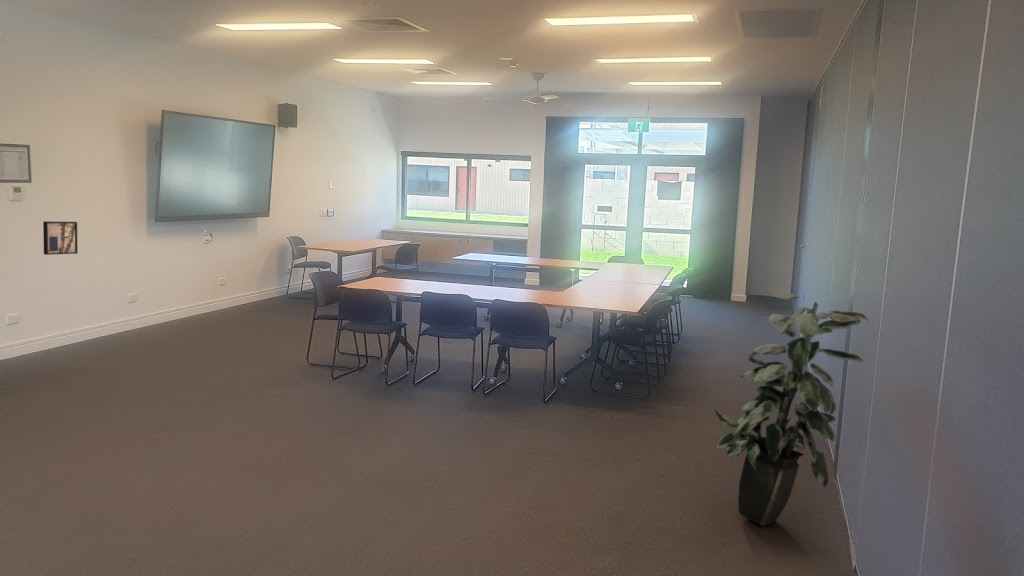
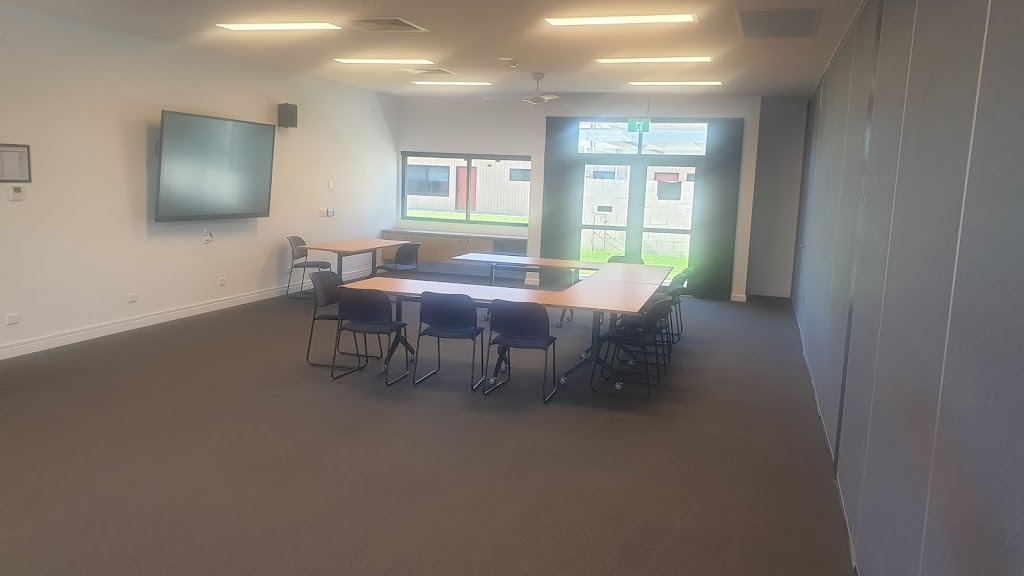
- wall art [42,220,78,256]
- indoor plant [713,290,869,527]
